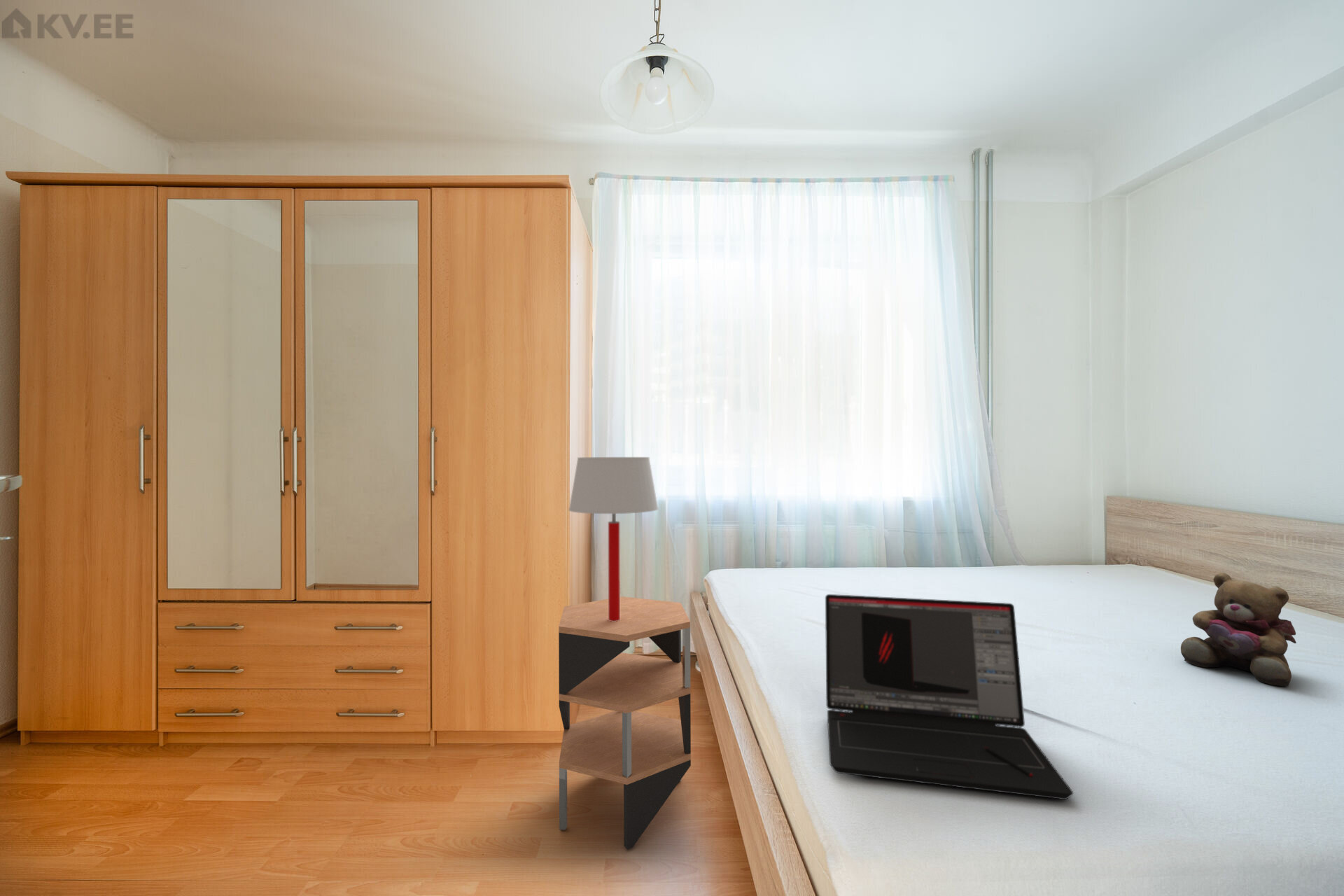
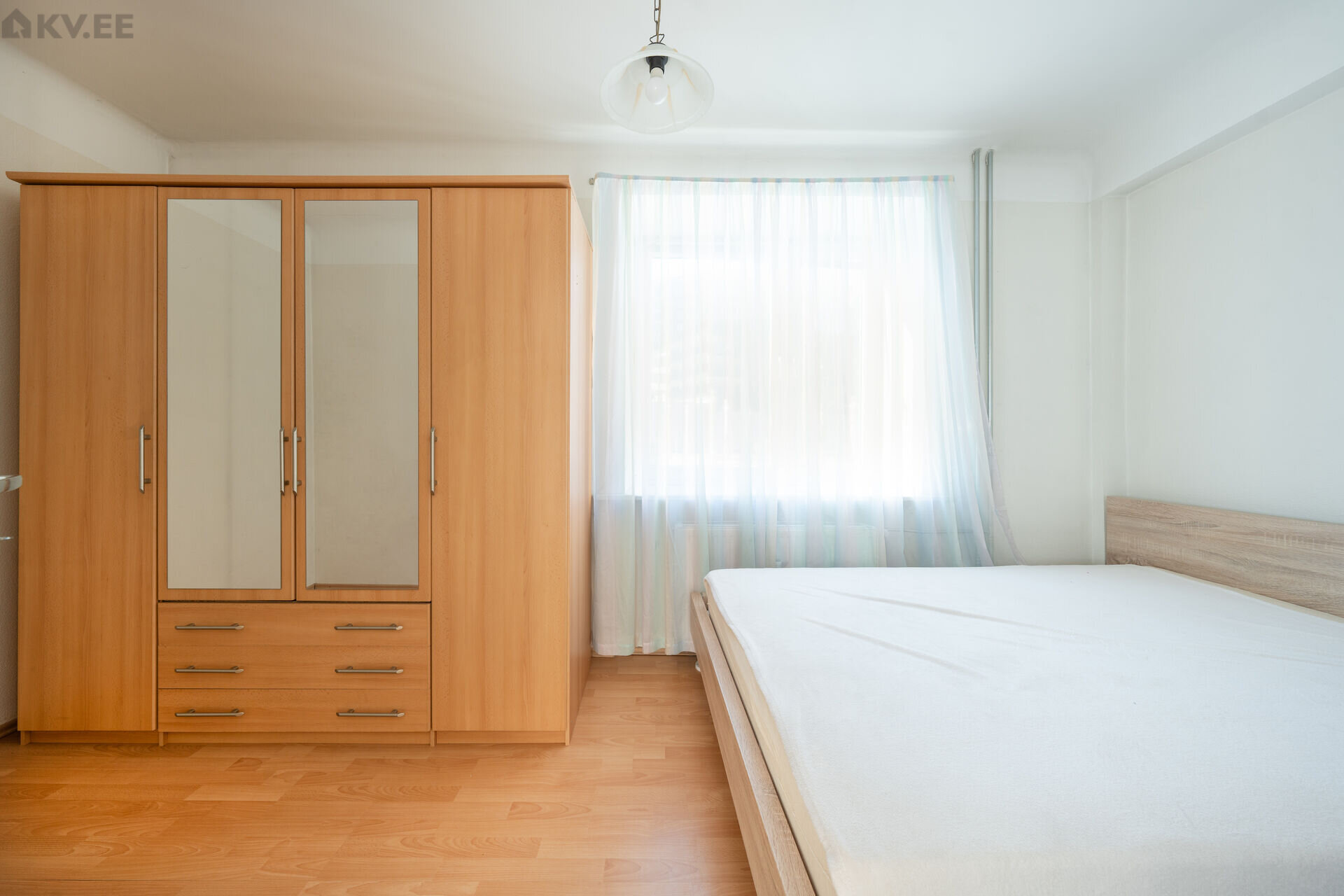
- table lamp [568,456,659,622]
- side table [558,596,692,851]
- laptop [825,594,1074,800]
- teddy bear [1180,572,1297,687]
